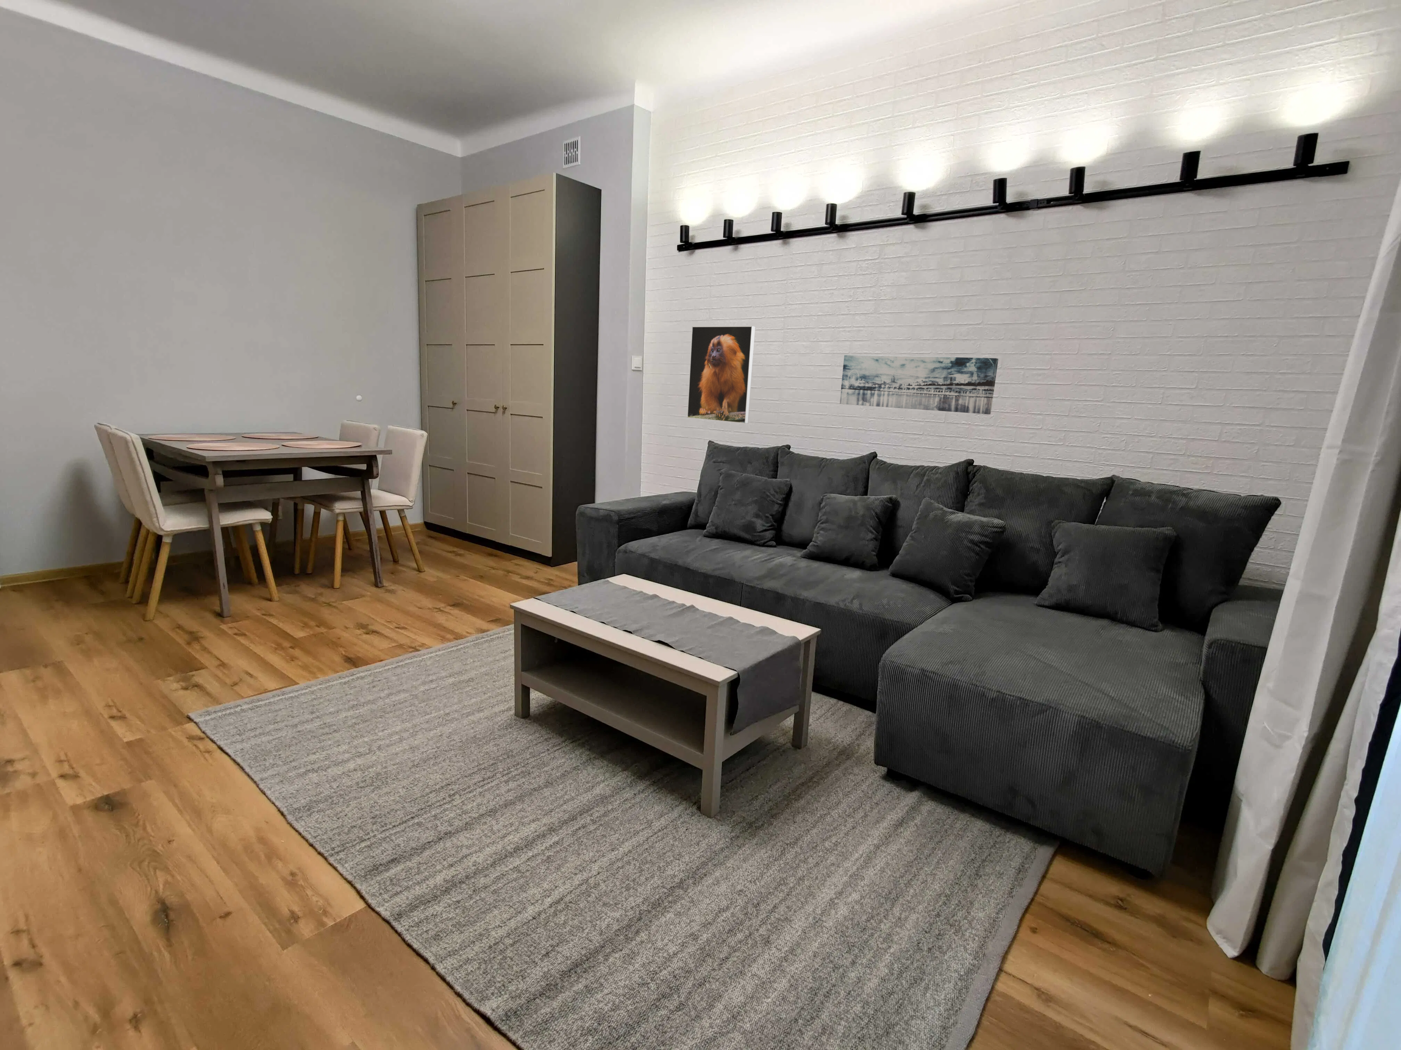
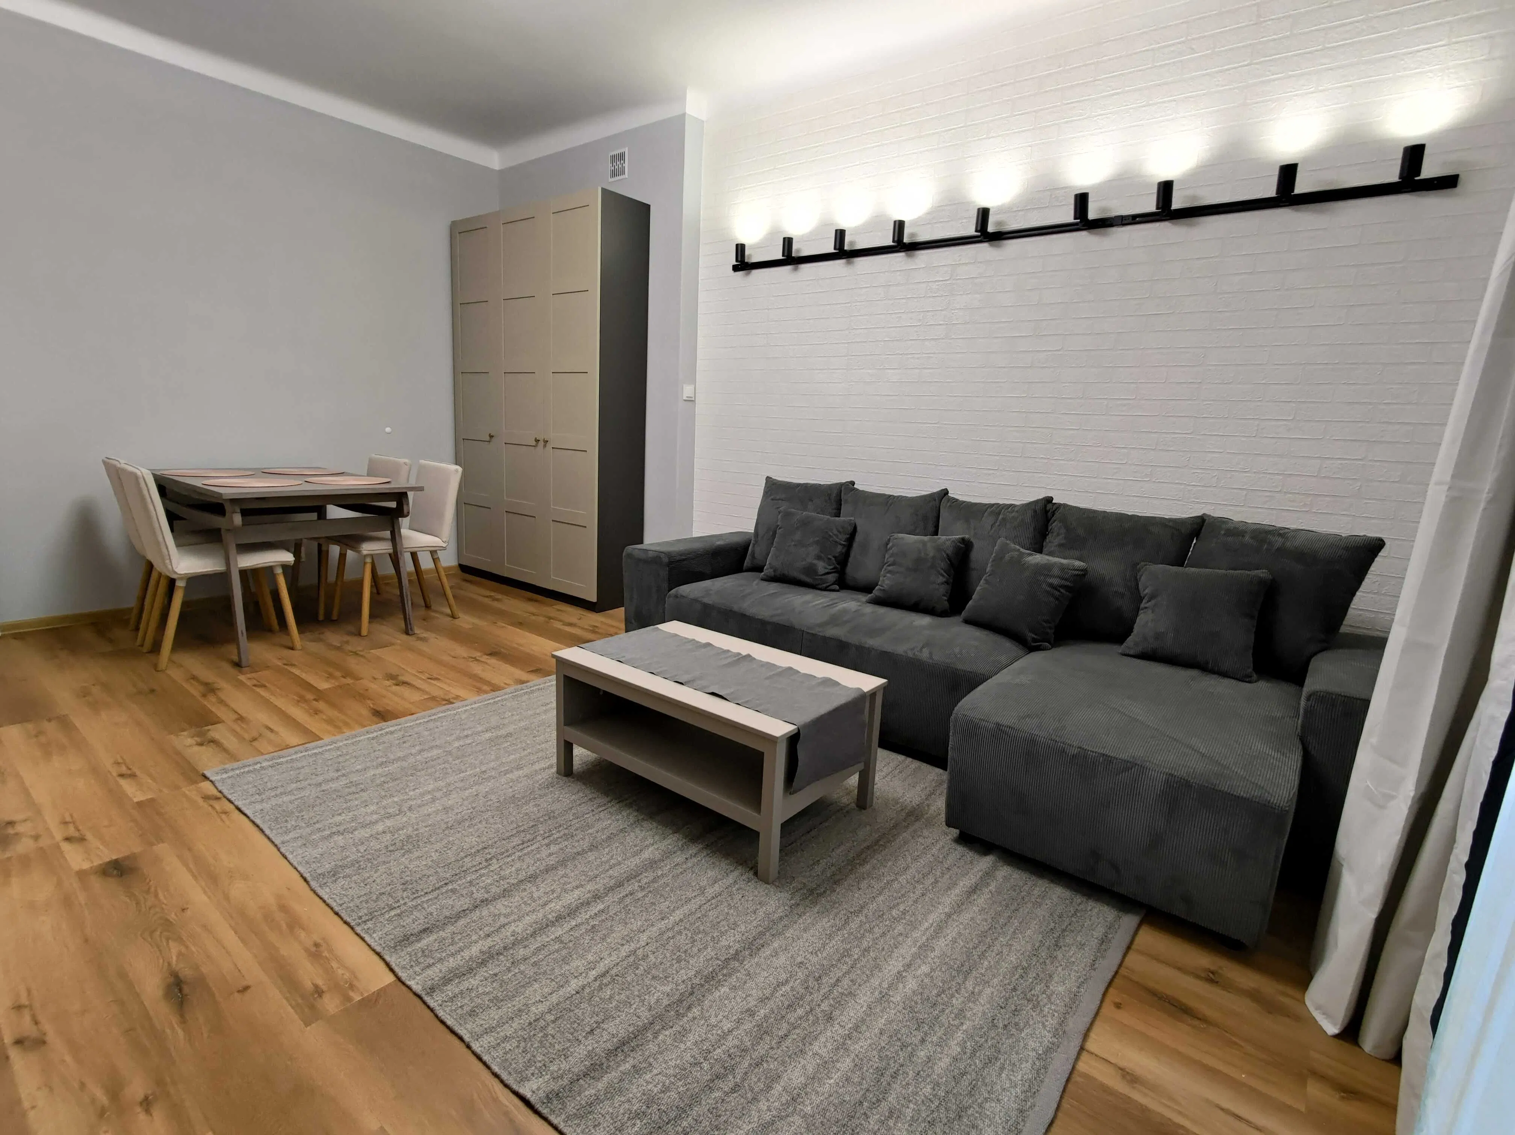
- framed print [687,325,756,424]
- wall art [839,354,998,415]
